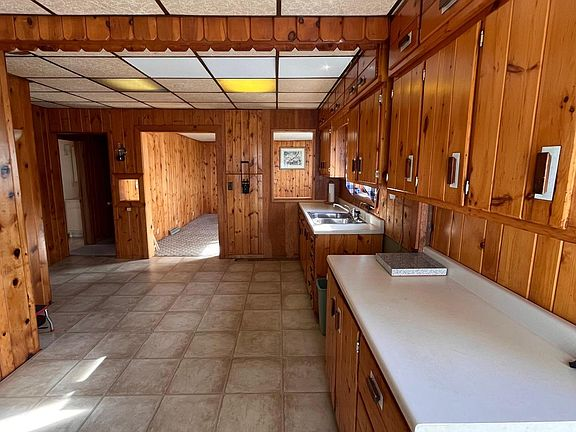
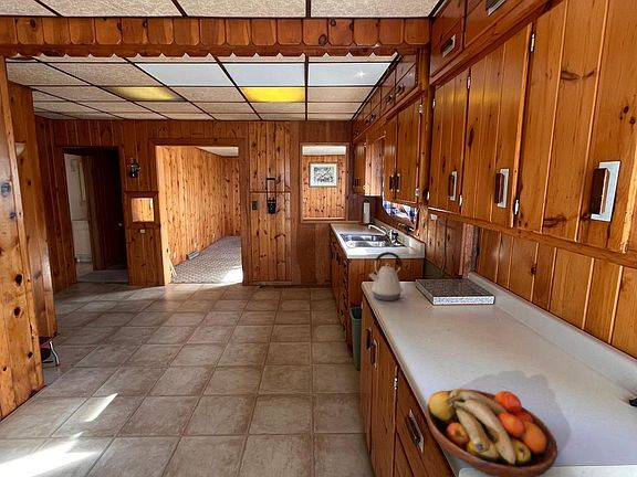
+ kettle [368,251,405,301]
+ fruit bowl [425,388,558,477]
